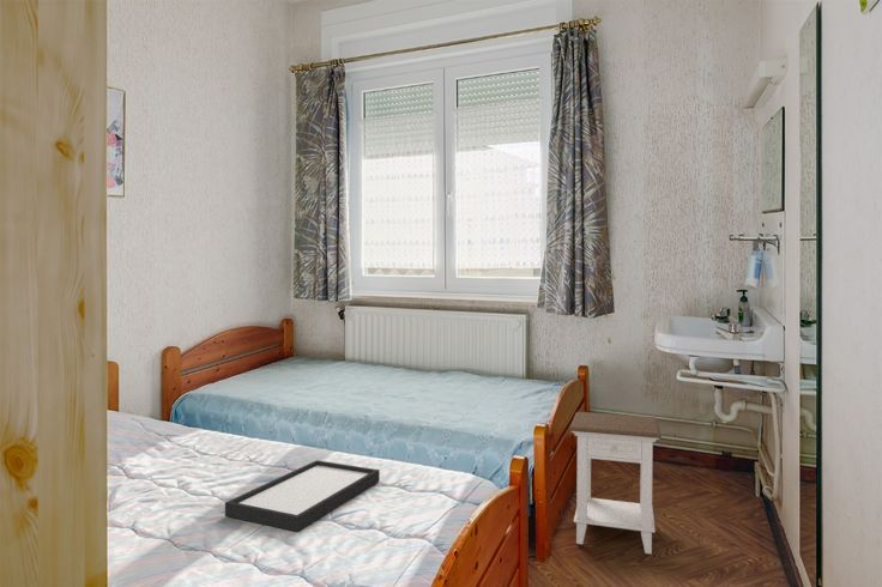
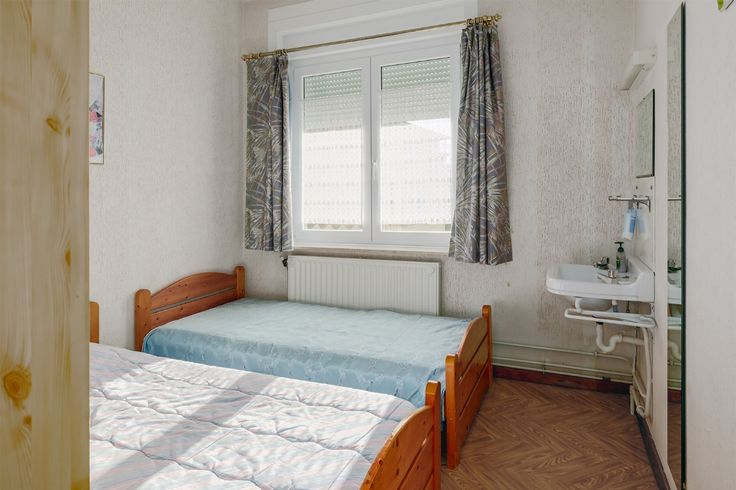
- nightstand [568,411,663,555]
- tray [224,459,381,533]
